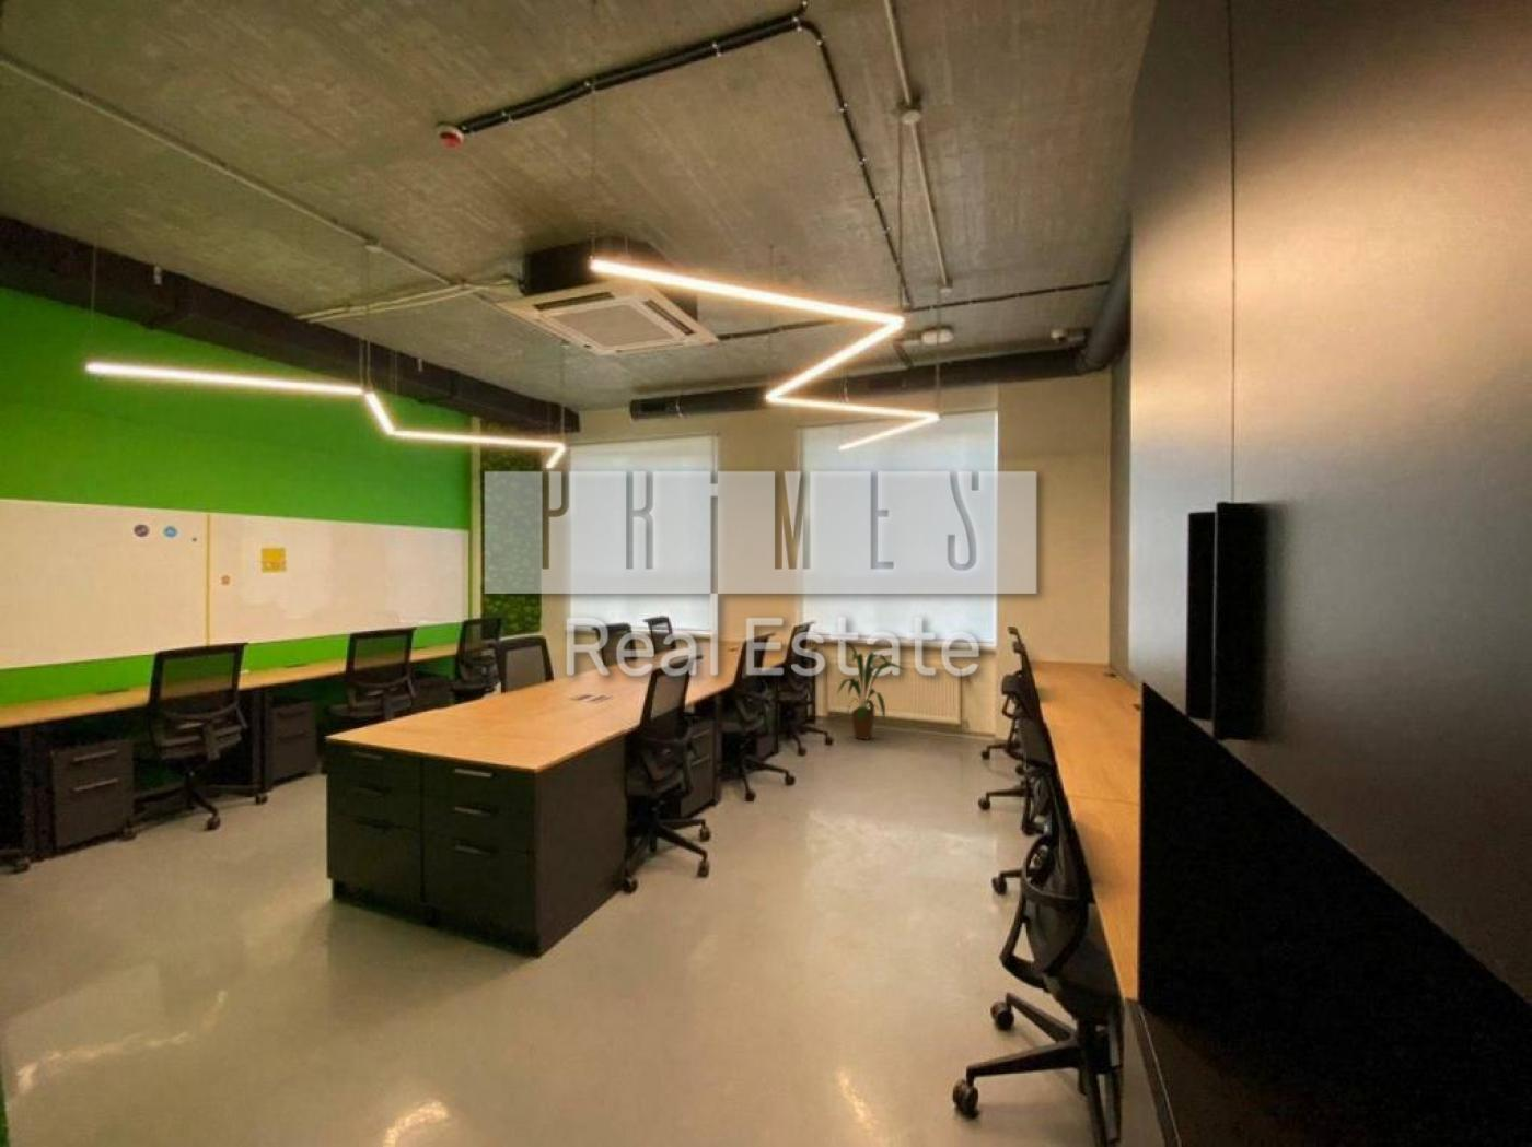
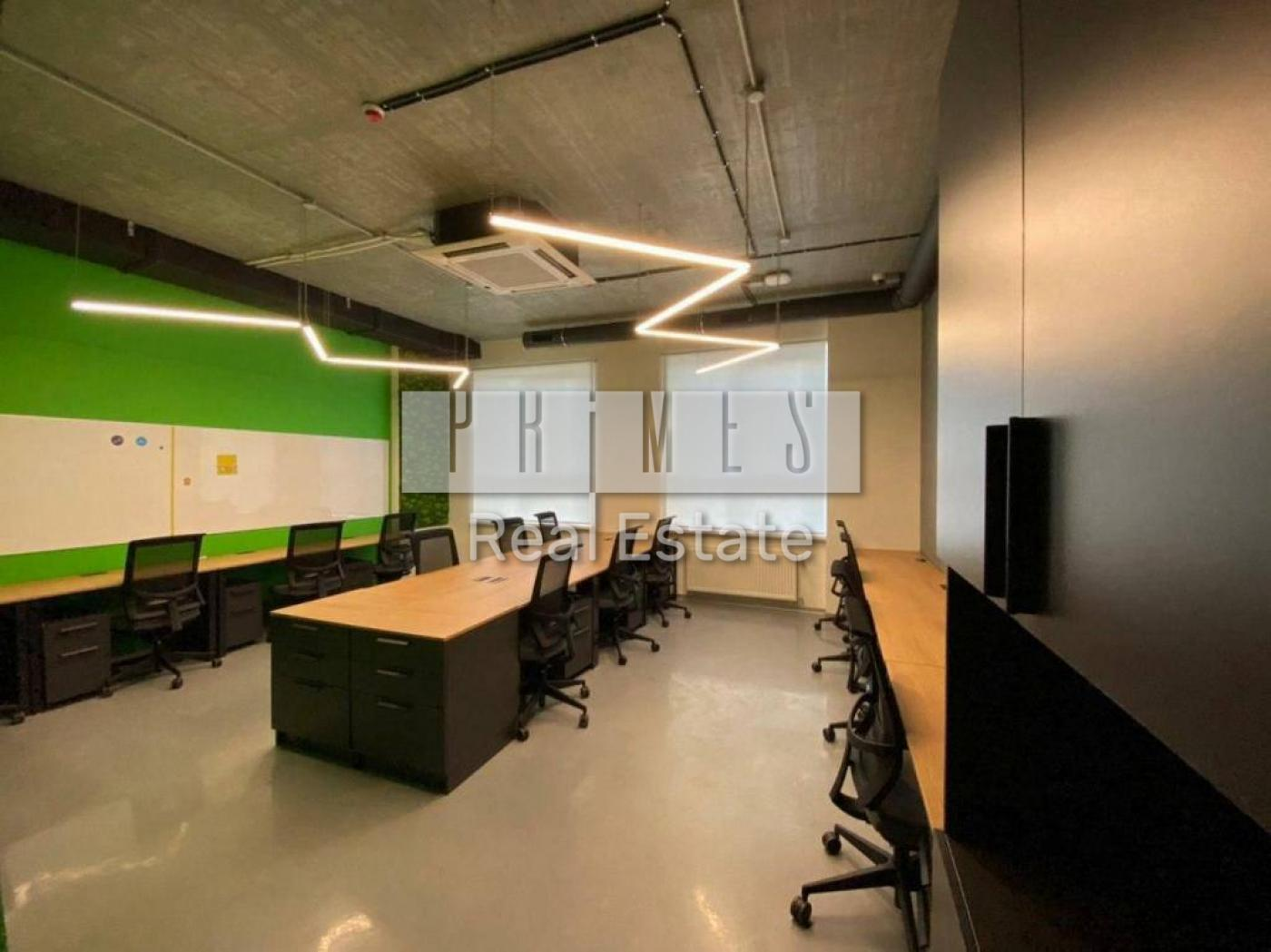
- house plant [835,639,909,741]
